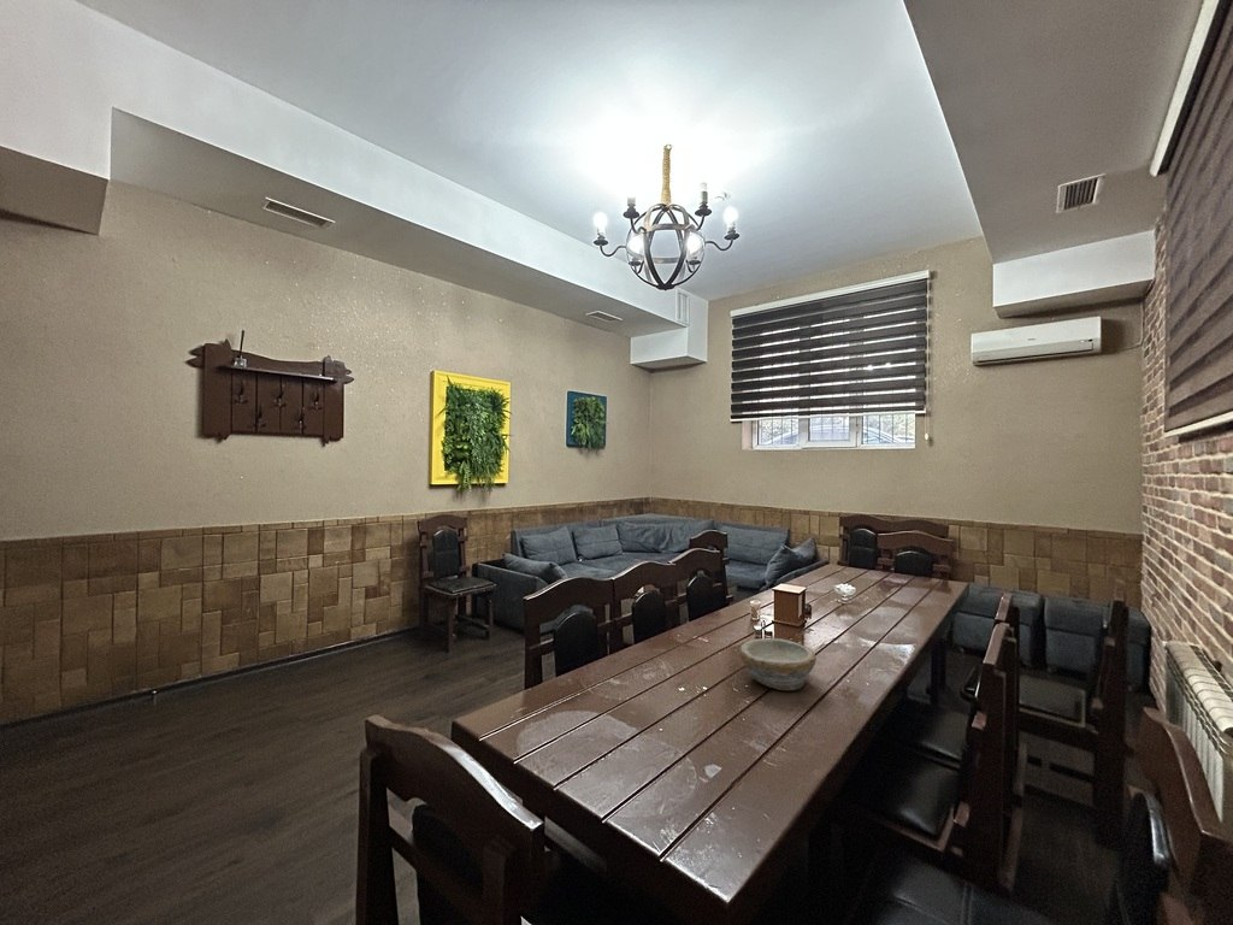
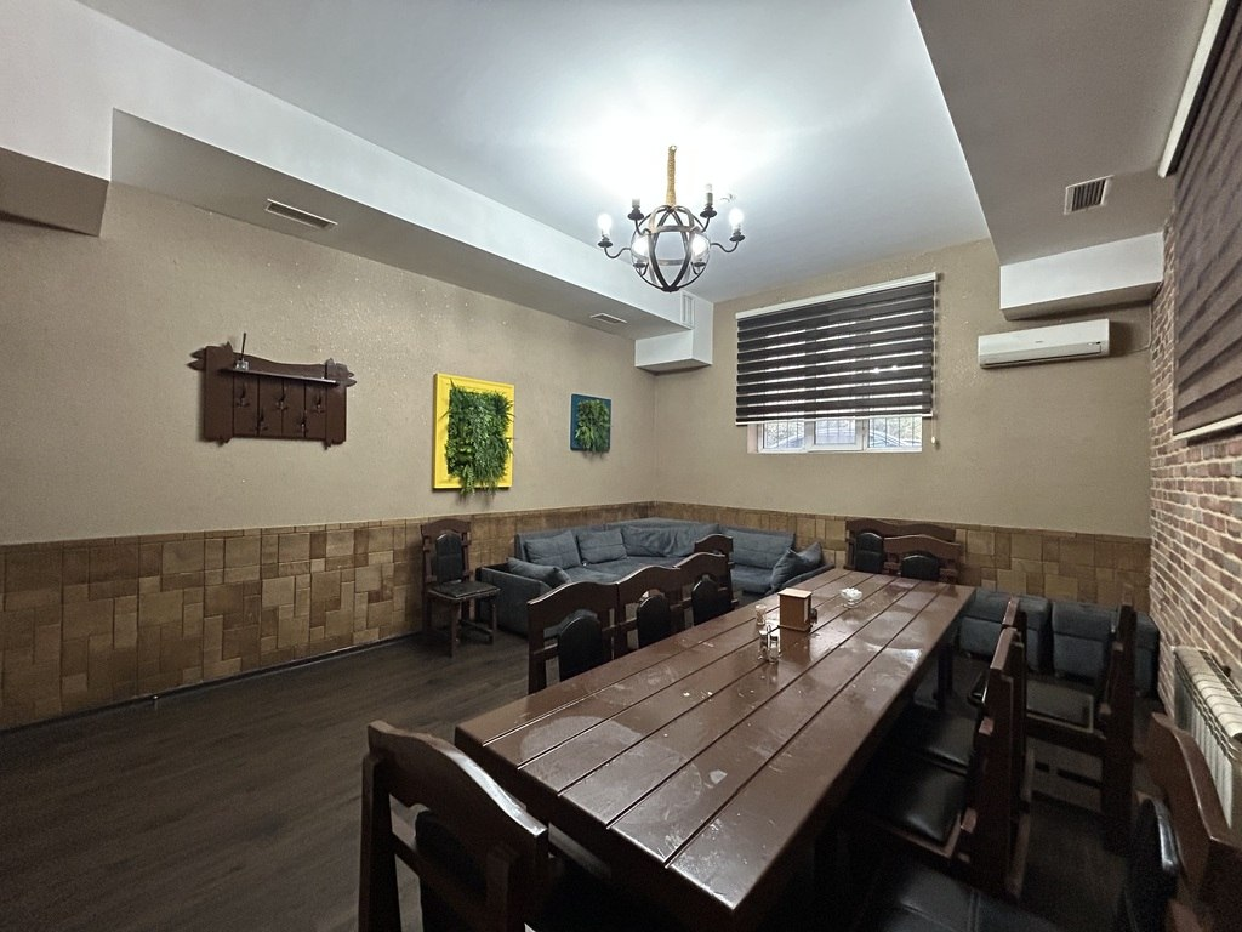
- bowl [738,637,818,691]
